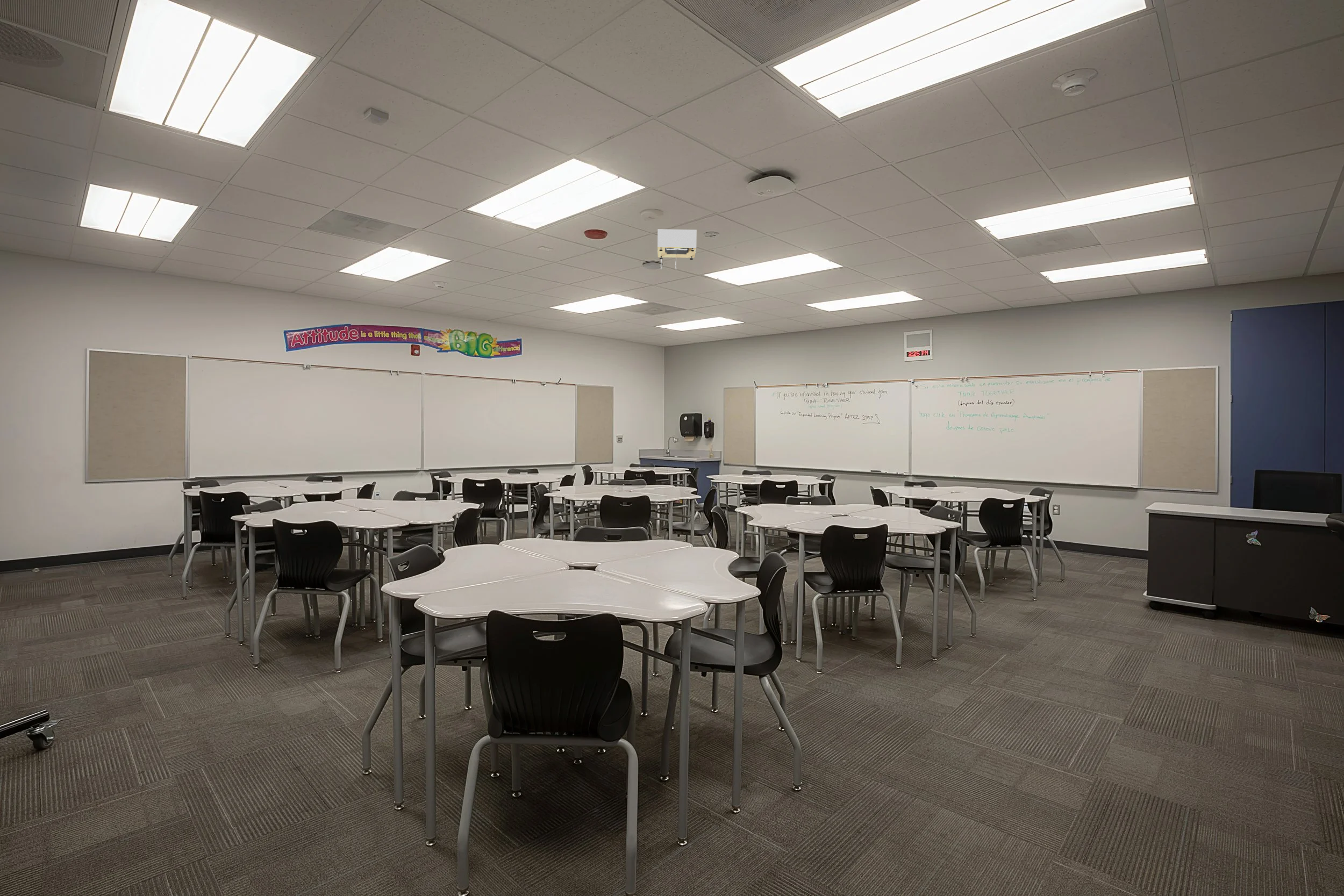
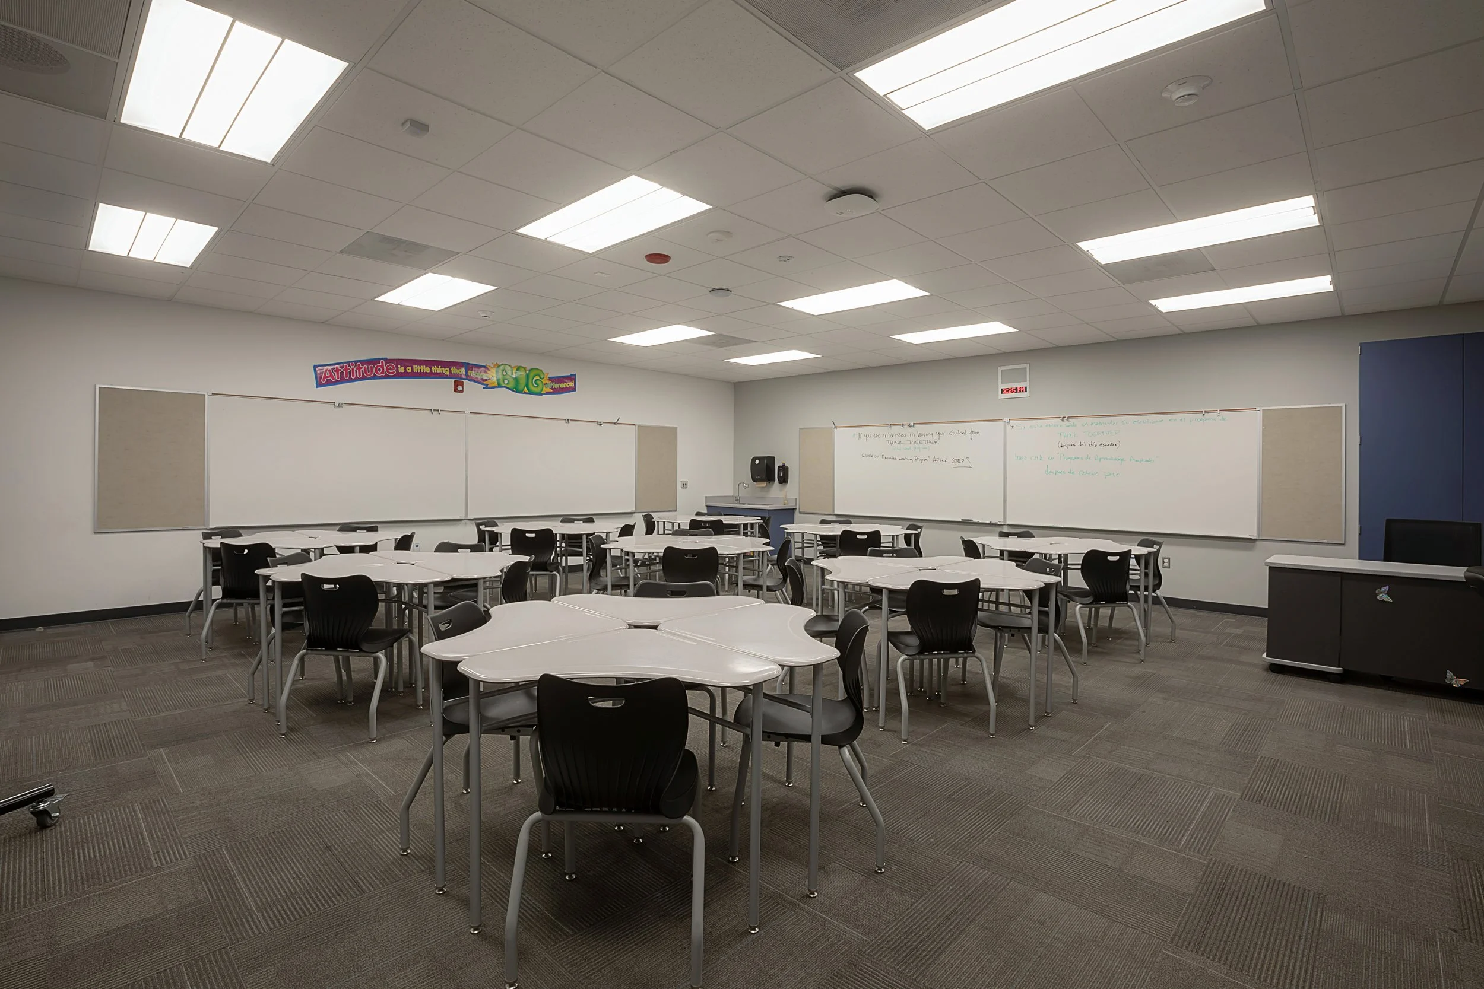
- projector [657,229,697,270]
